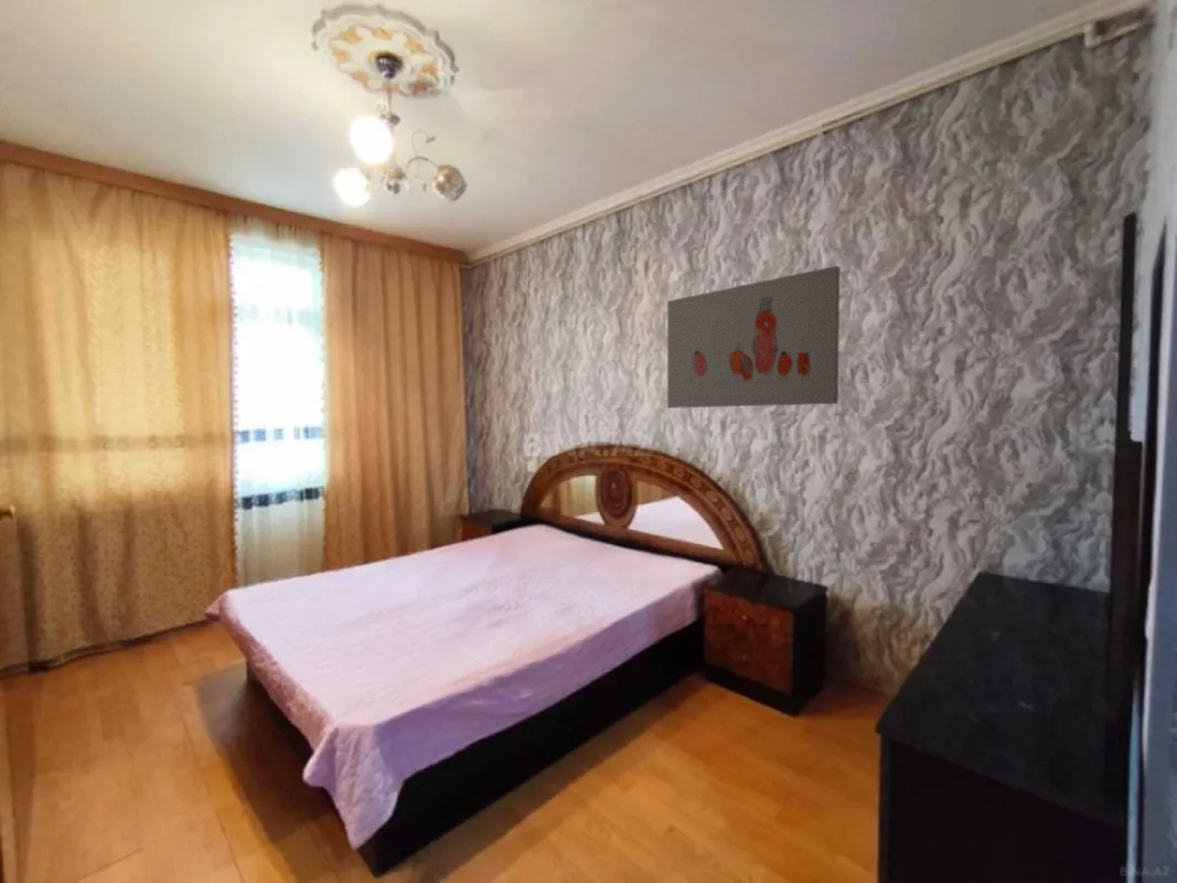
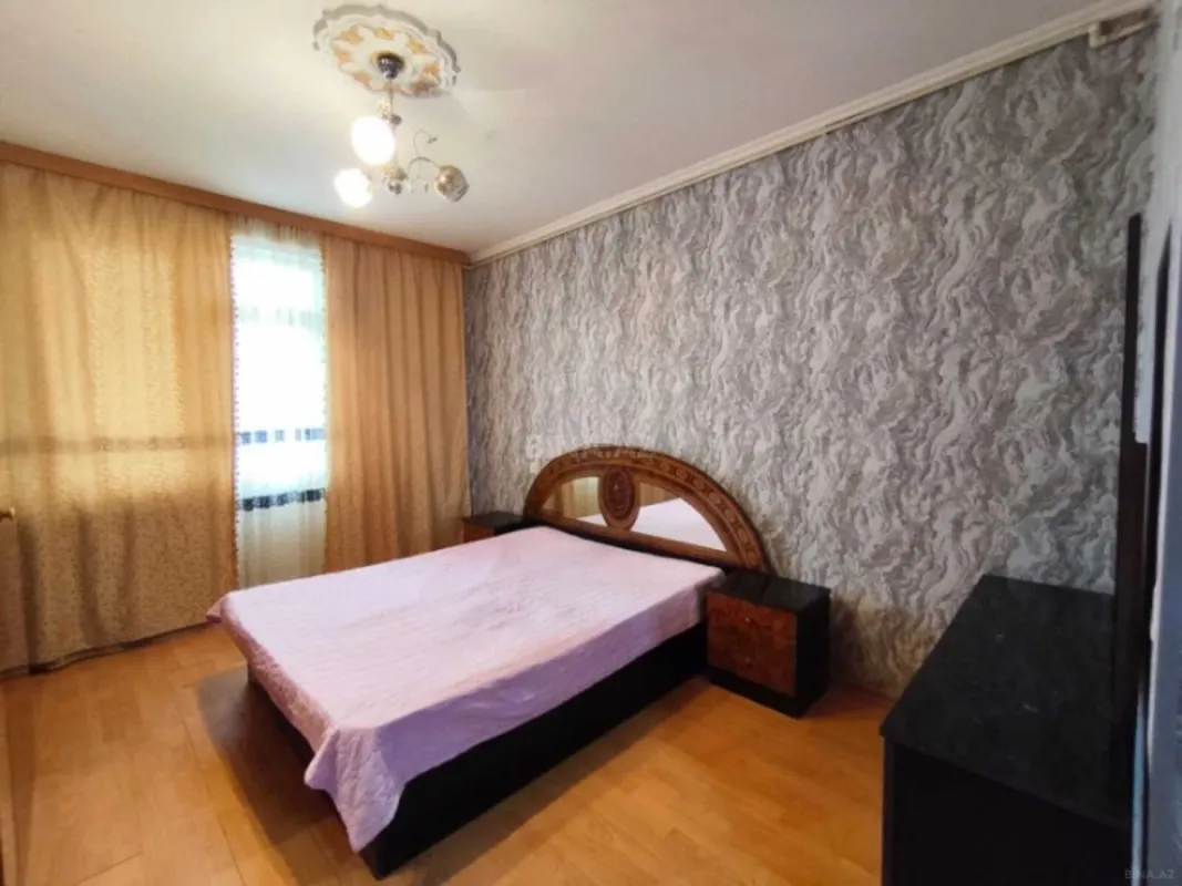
- wall art [666,265,841,409]
